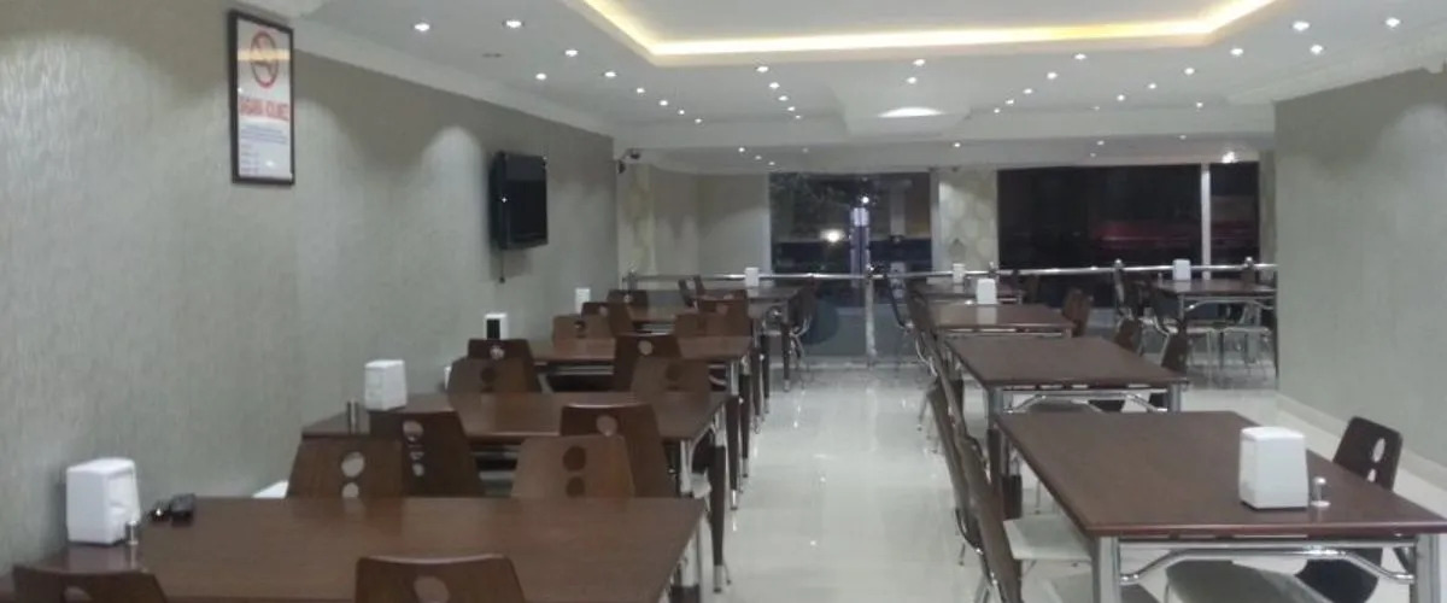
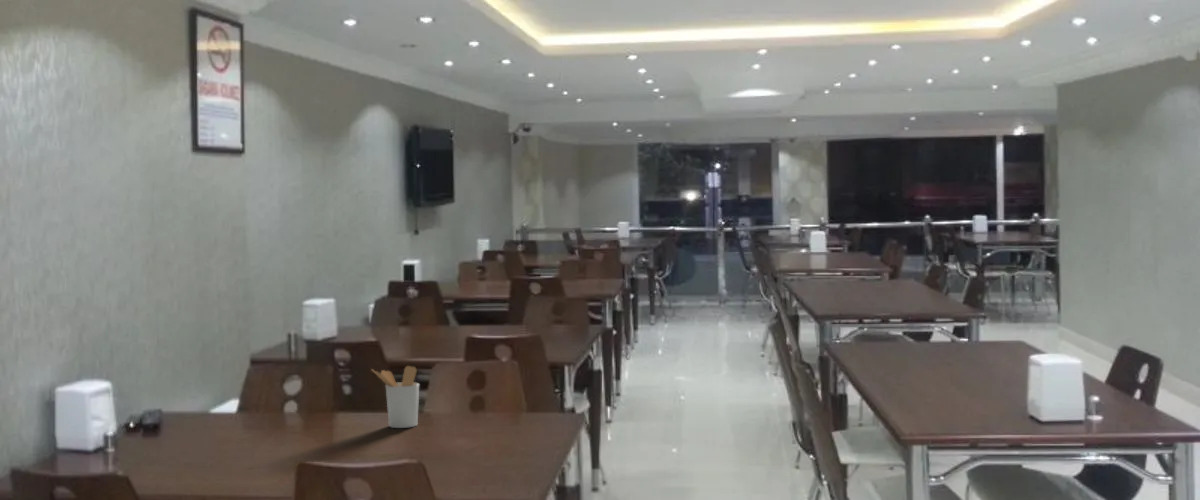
+ utensil holder [370,365,420,429]
